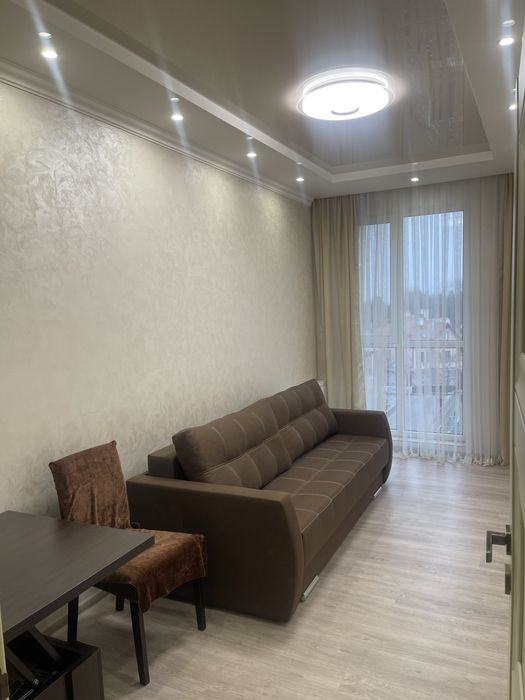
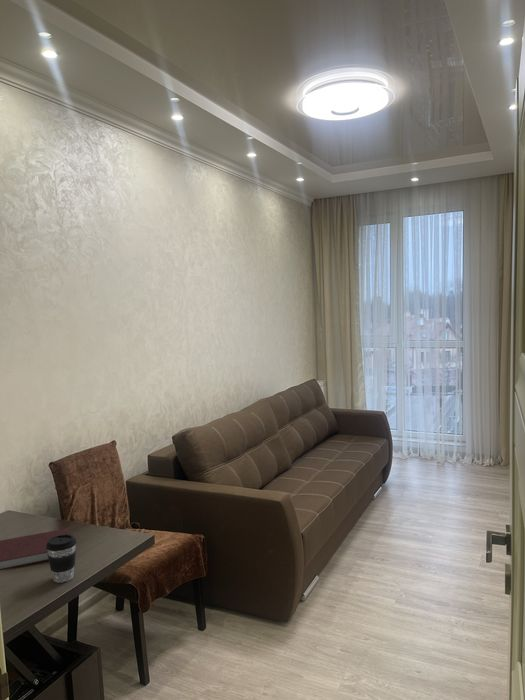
+ coffee cup [46,534,77,584]
+ notebook [0,527,72,571]
